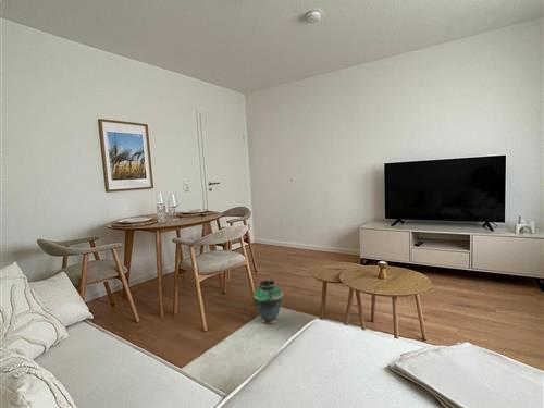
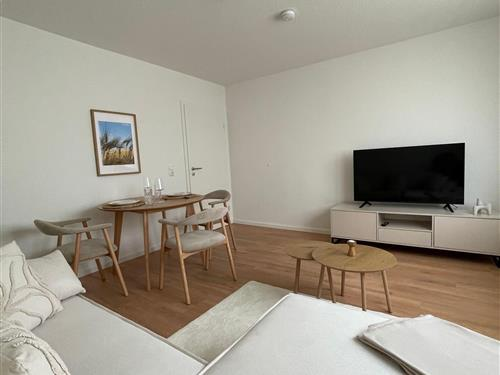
- vase [251,279,284,324]
